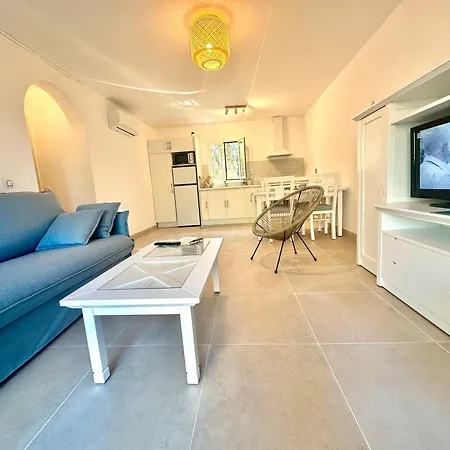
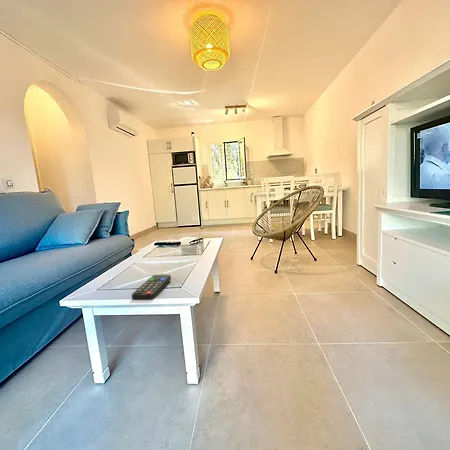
+ remote control [131,274,172,301]
